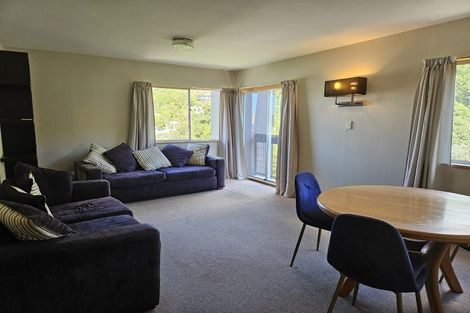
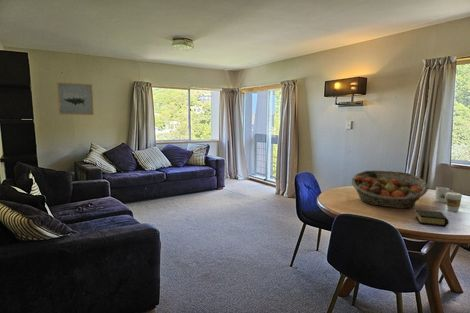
+ wall art [56,81,95,116]
+ fruit basket [350,169,429,209]
+ coffee cup [446,191,463,213]
+ book [415,209,450,228]
+ mug [434,186,455,204]
